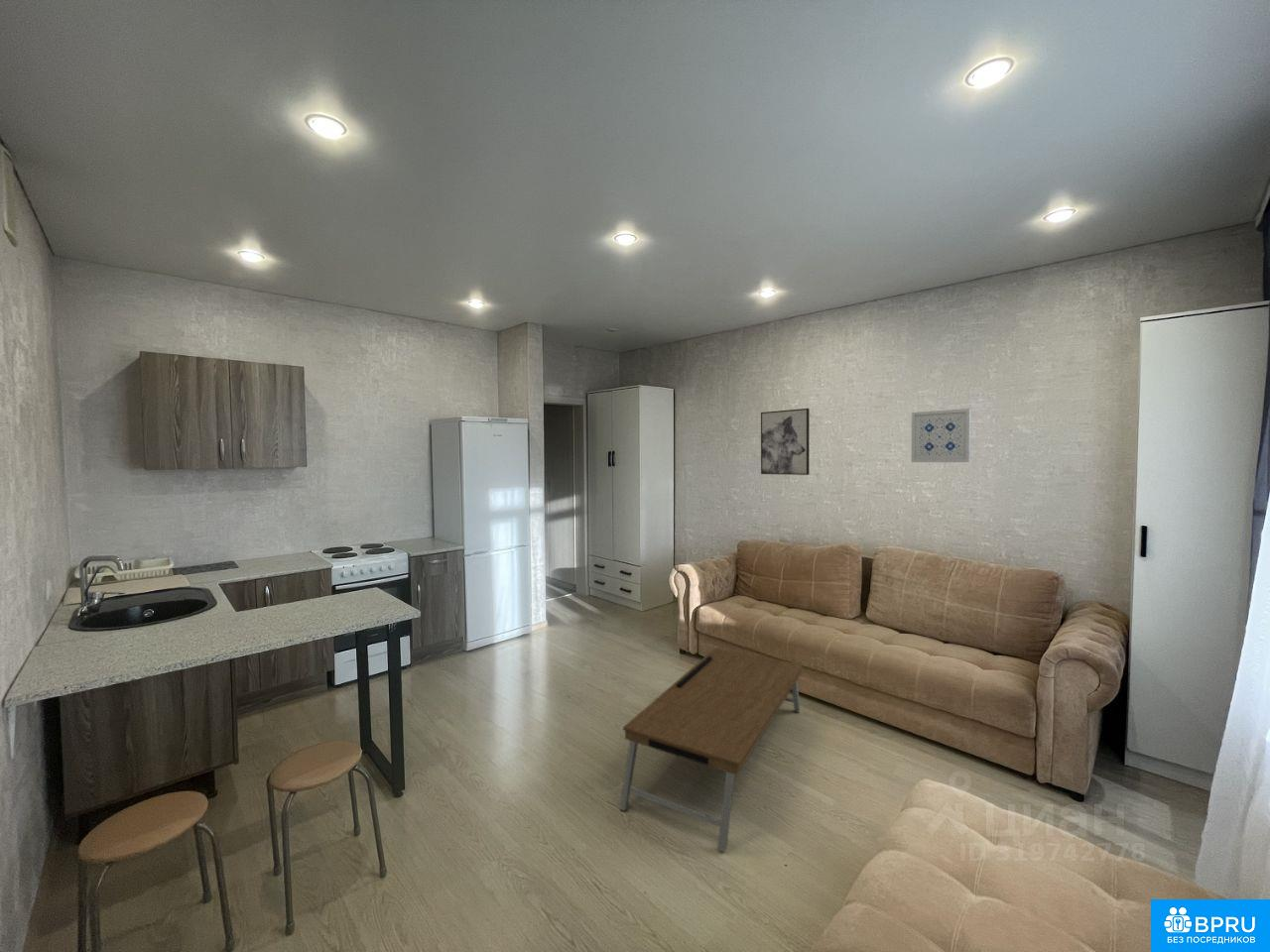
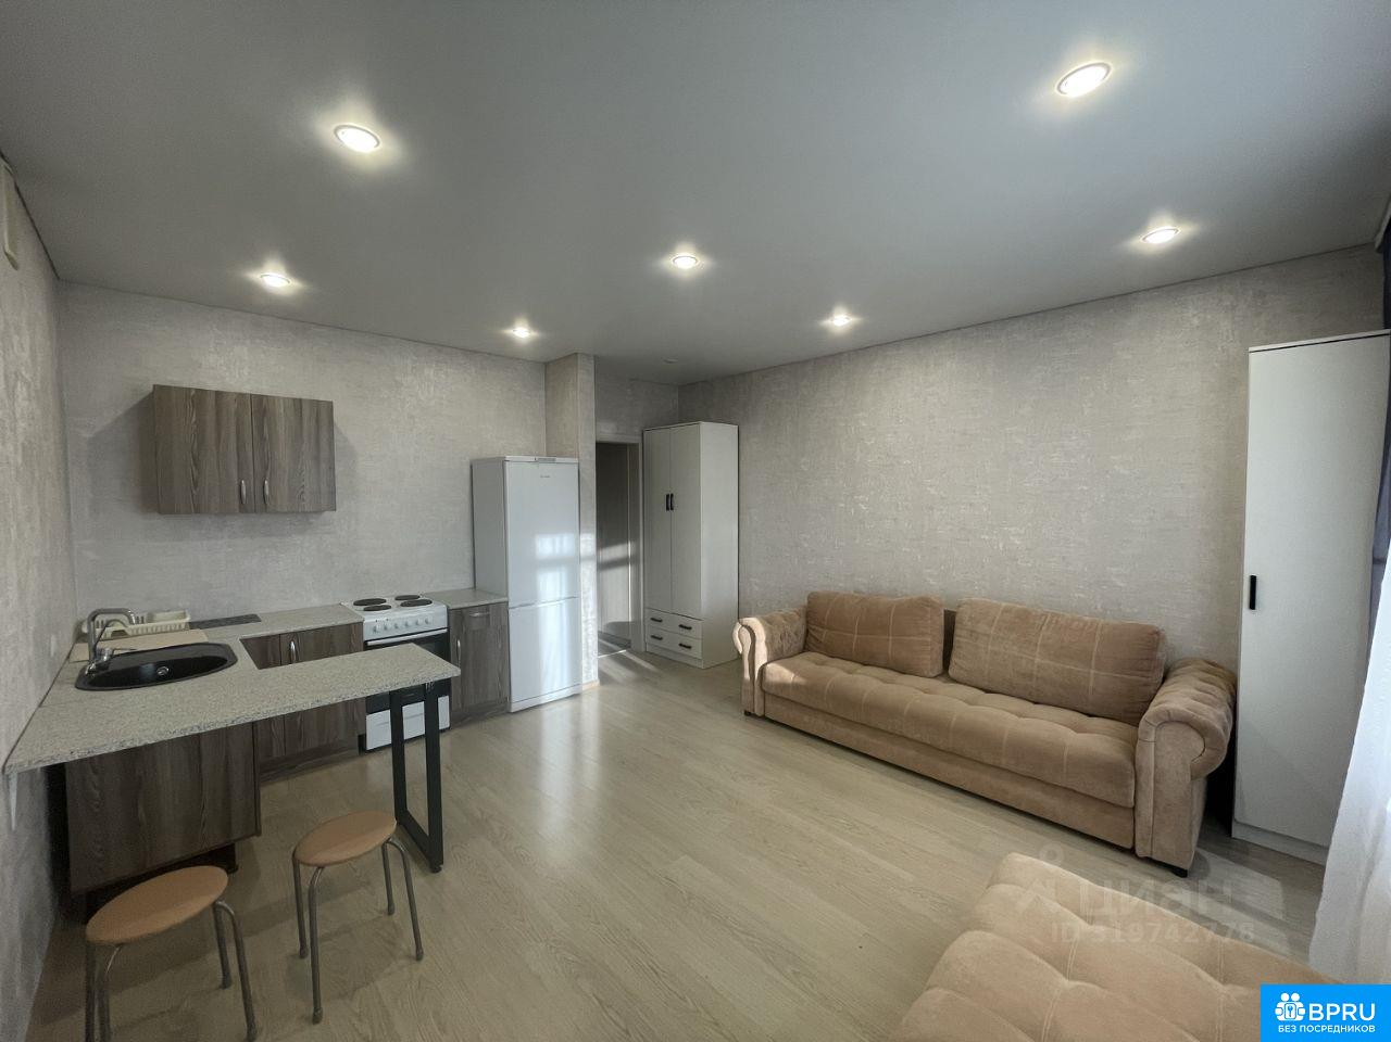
- coffee table [618,647,804,853]
- wall art [760,408,811,476]
- wall art [911,408,971,463]
